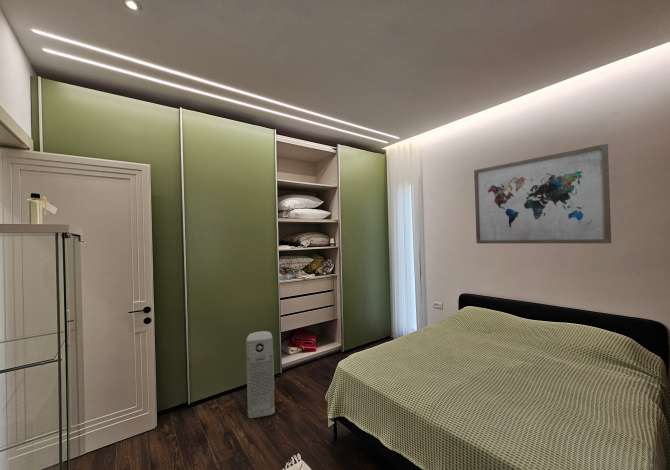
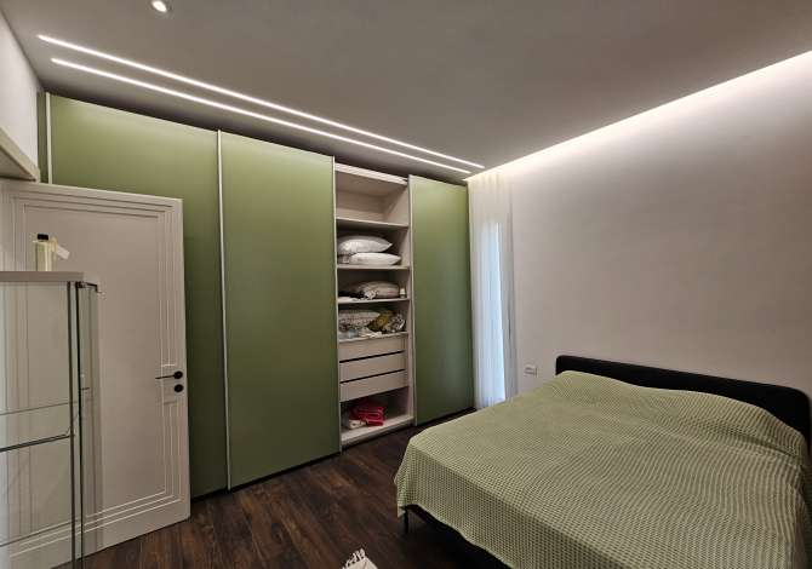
- air purifier [245,330,276,419]
- wall art [473,143,612,244]
